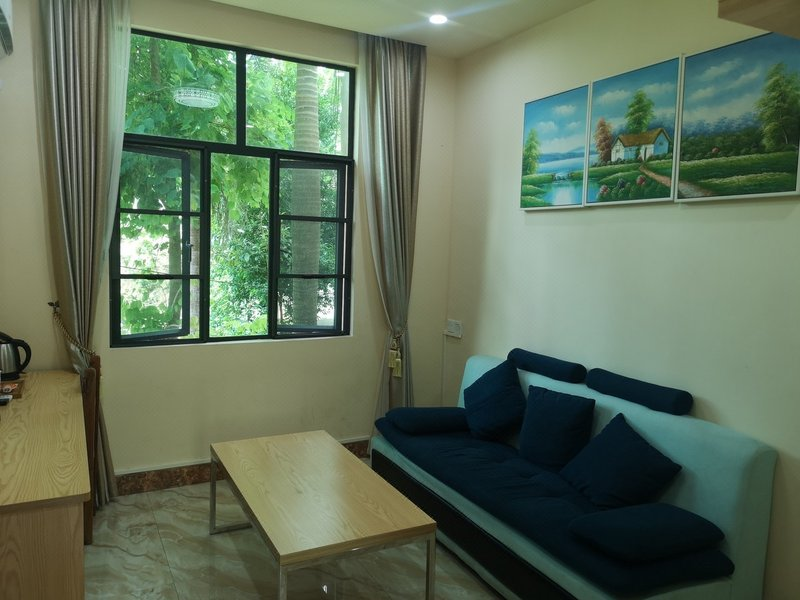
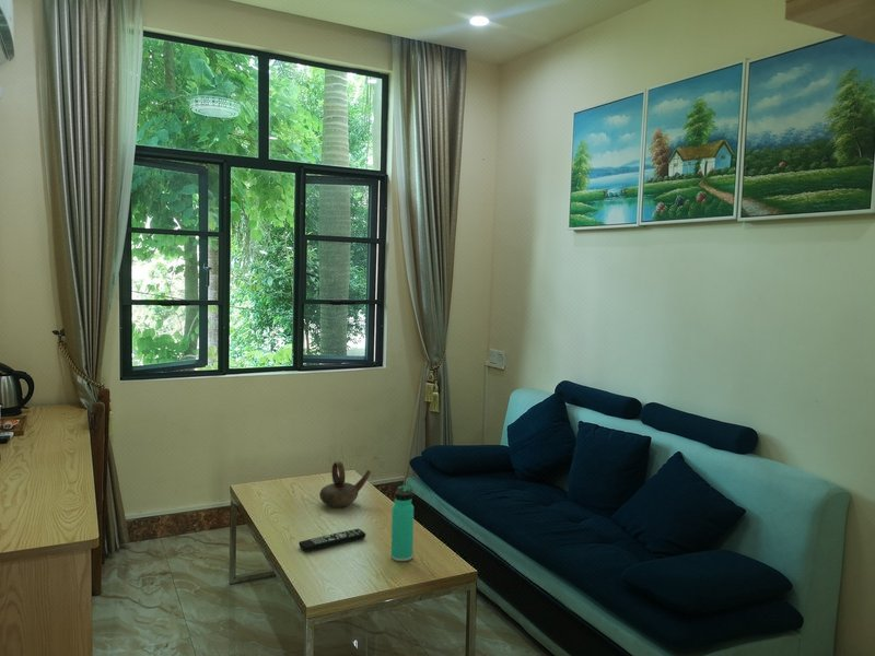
+ teapot [318,460,372,508]
+ thermos bottle [390,483,415,563]
+ remote control [298,528,366,552]
